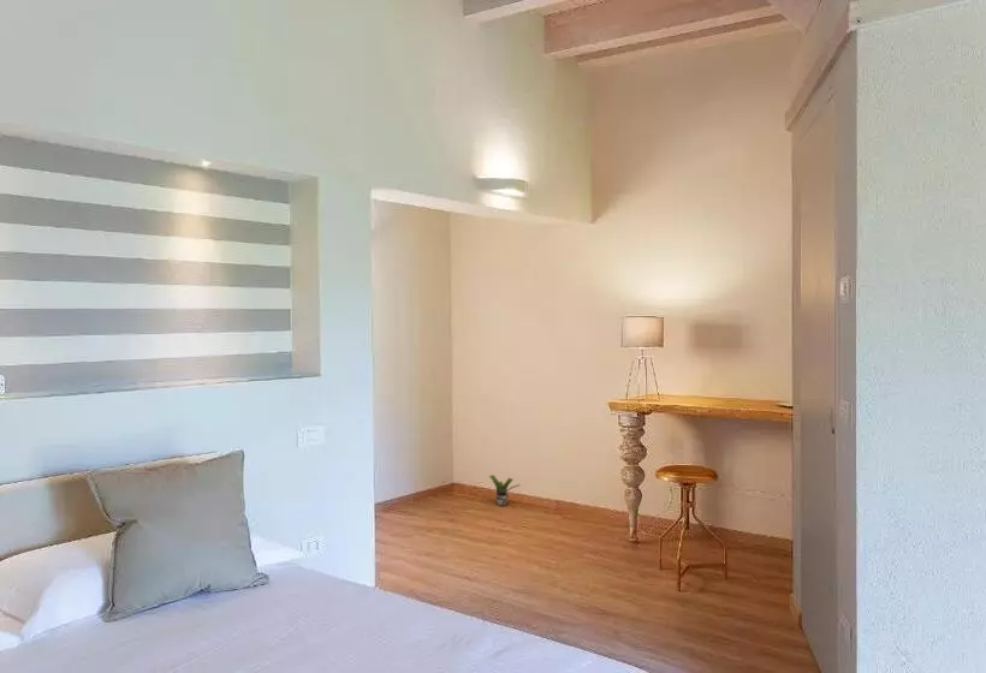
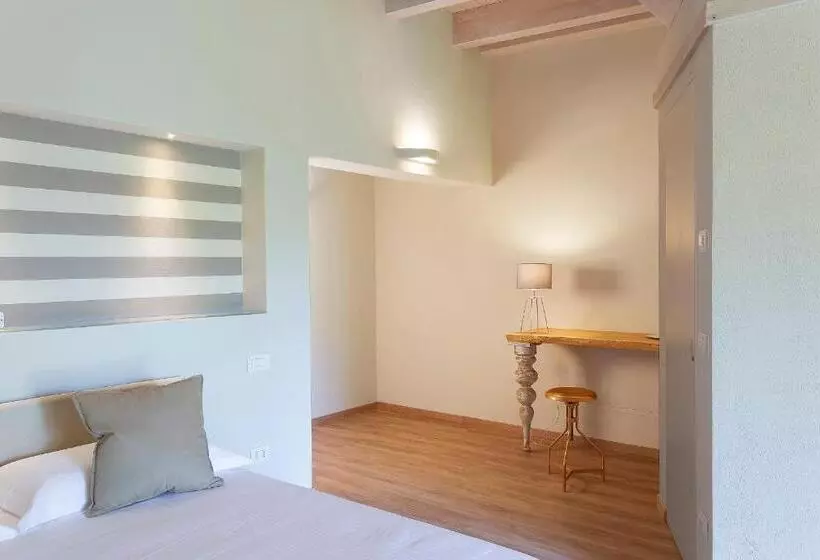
- potted plant [488,474,521,507]
